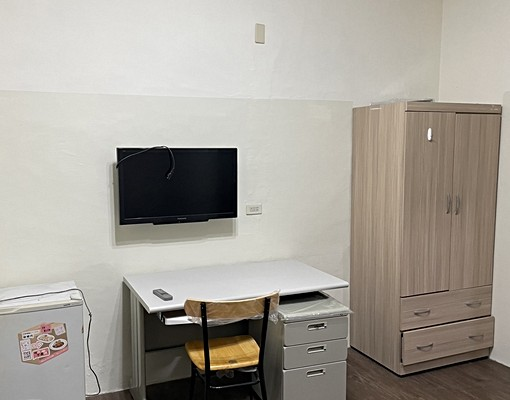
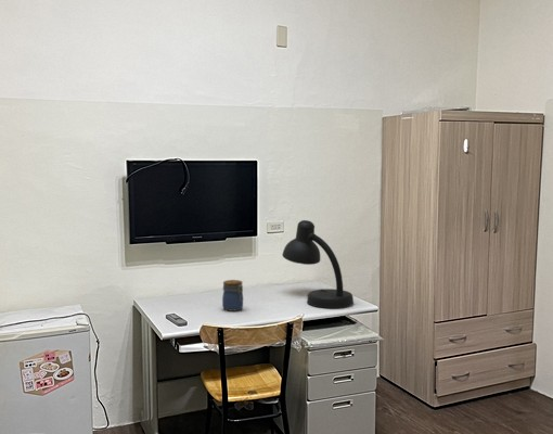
+ jar [221,279,244,312]
+ desk lamp [281,219,355,309]
